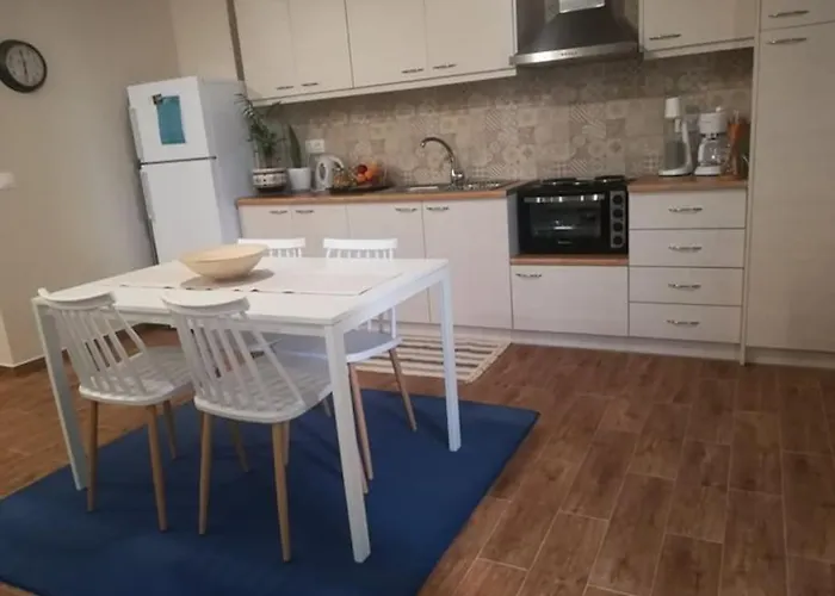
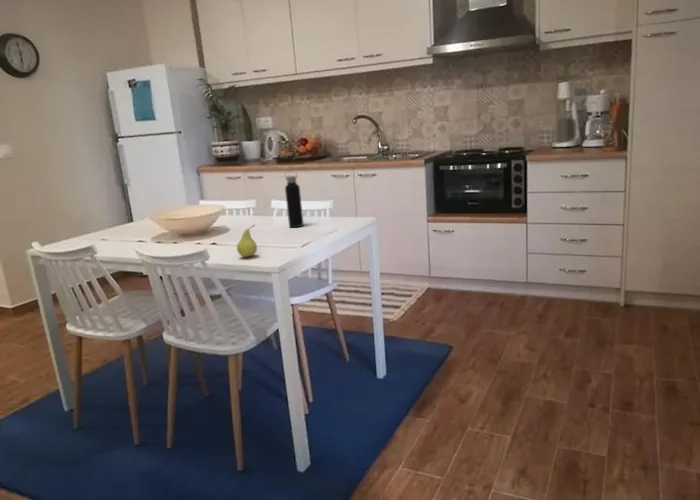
+ water bottle [284,170,305,228]
+ fruit [236,223,258,258]
